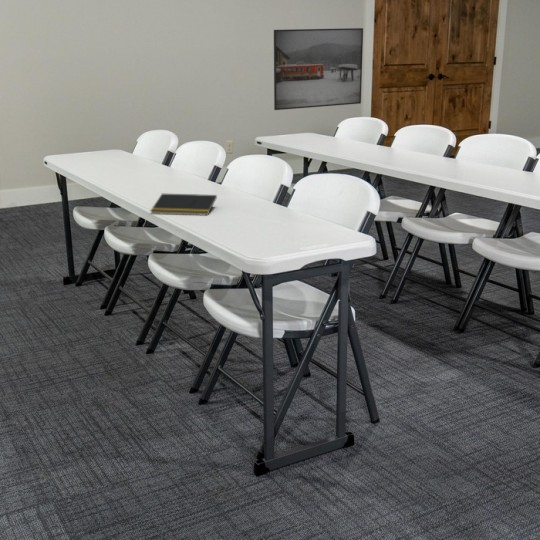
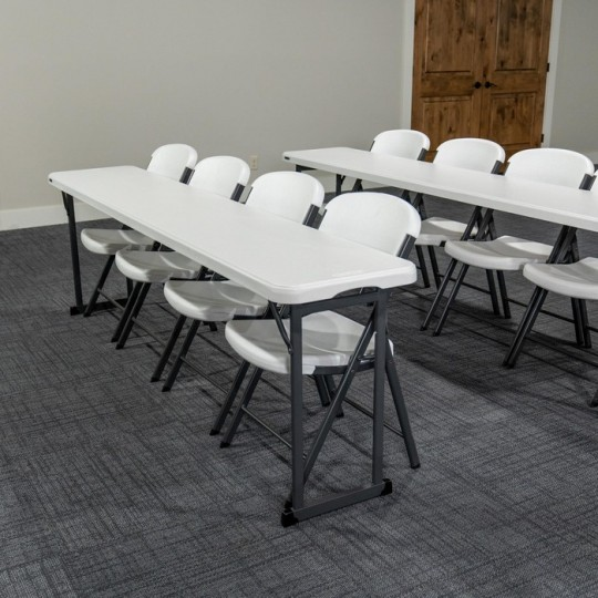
- notepad [150,193,218,216]
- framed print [273,27,364,111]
